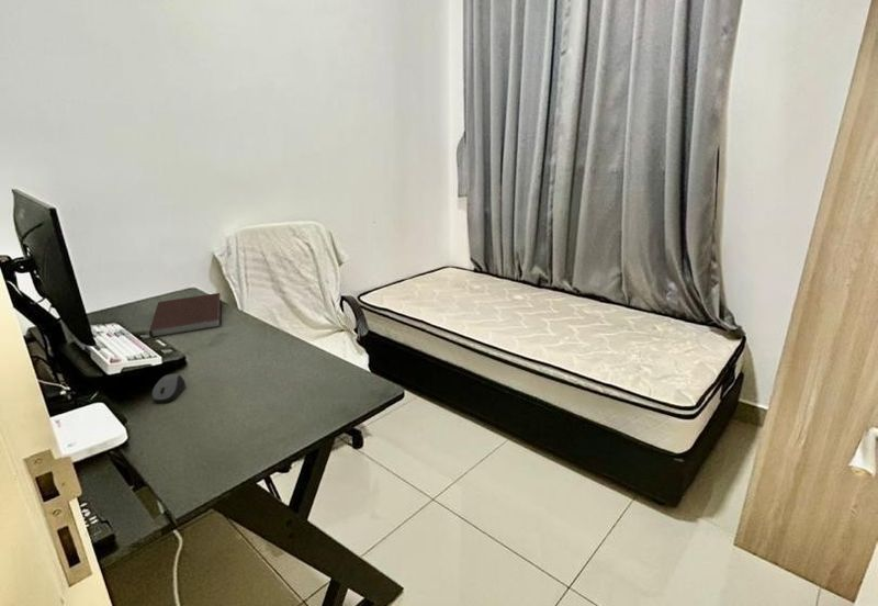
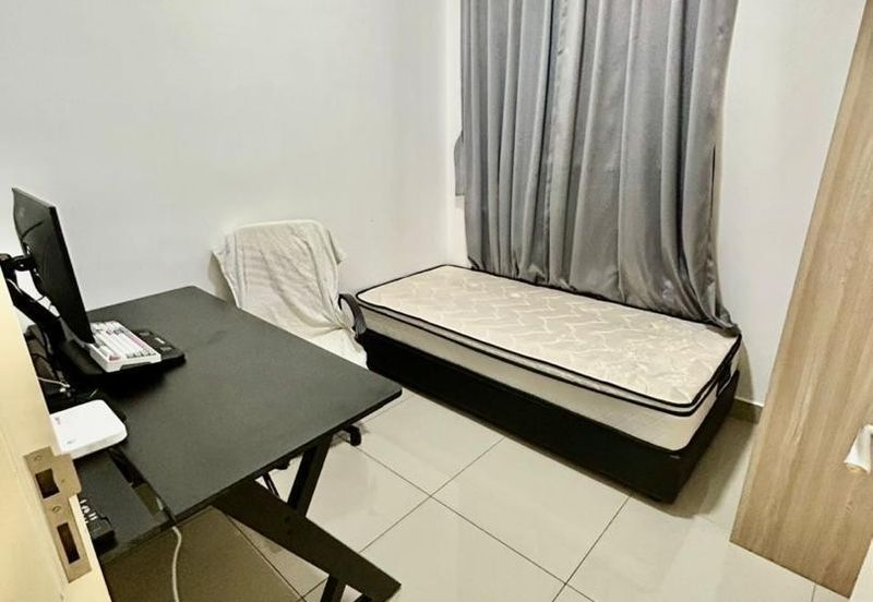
- computer mouse [151,373,187,404]
- notebook [148,292,223,338]
